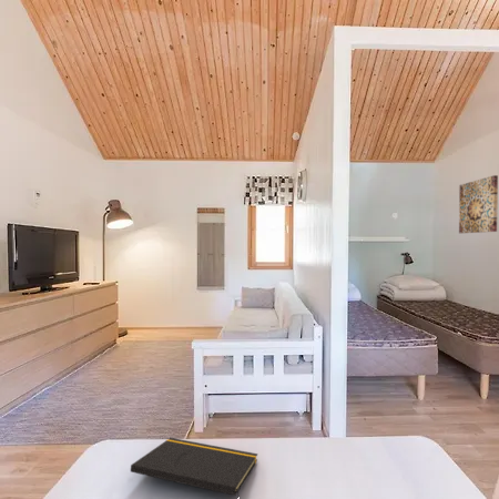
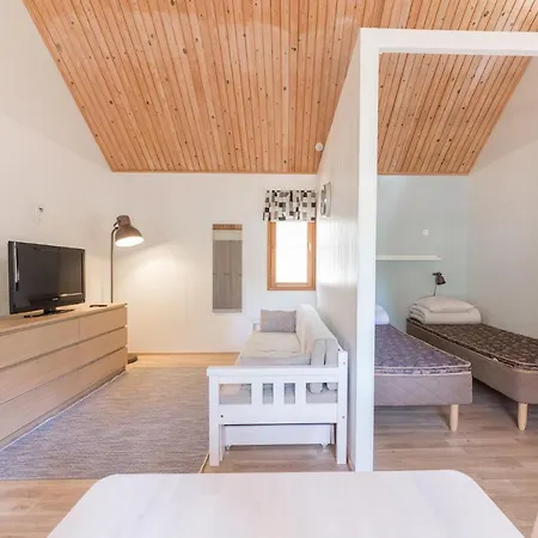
- notepad [130,437,258,497]
- wall art [458,174,499,234]
